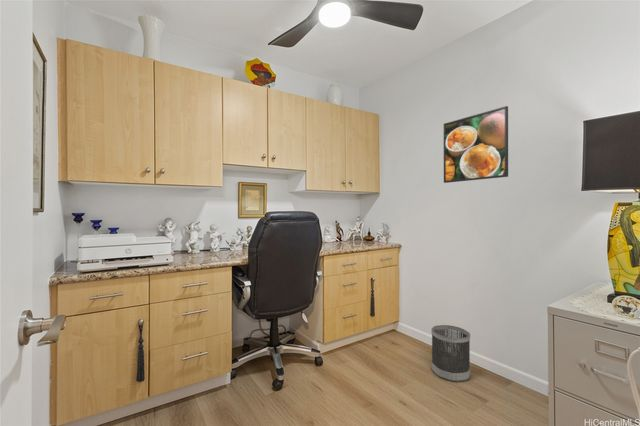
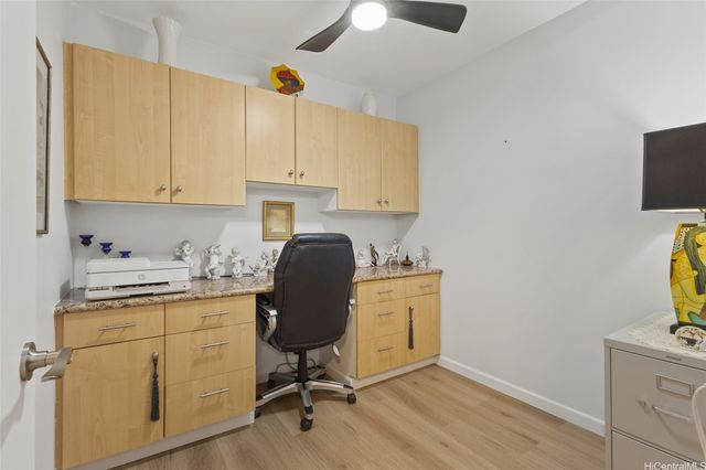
- wastebasket [430,324,471,383]
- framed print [443,105,509,184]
